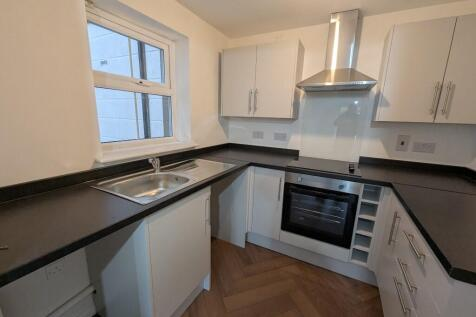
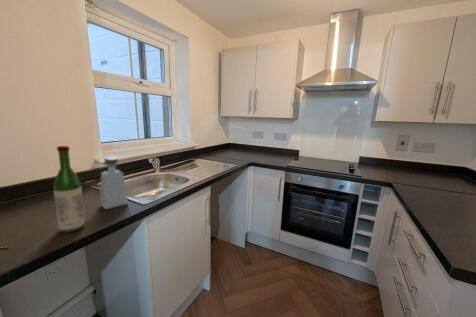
+ soap dispenser [99,156,129,210]
+ wine bottle [52,145,86,234]
